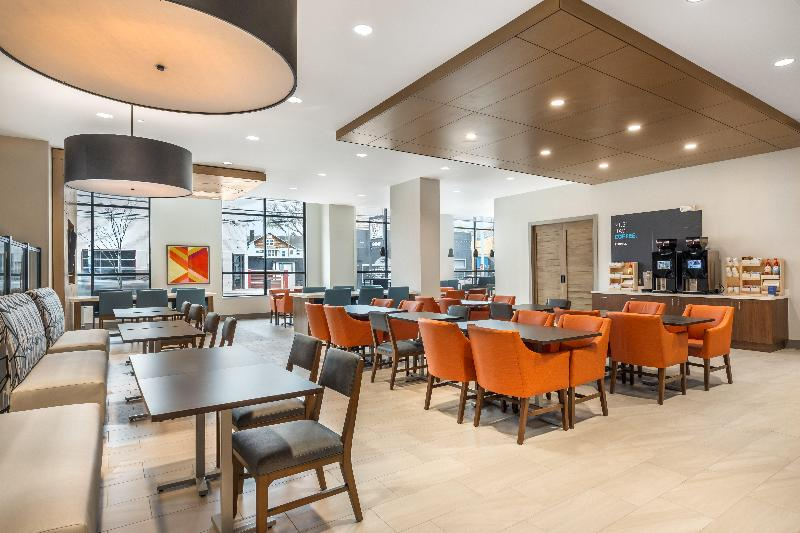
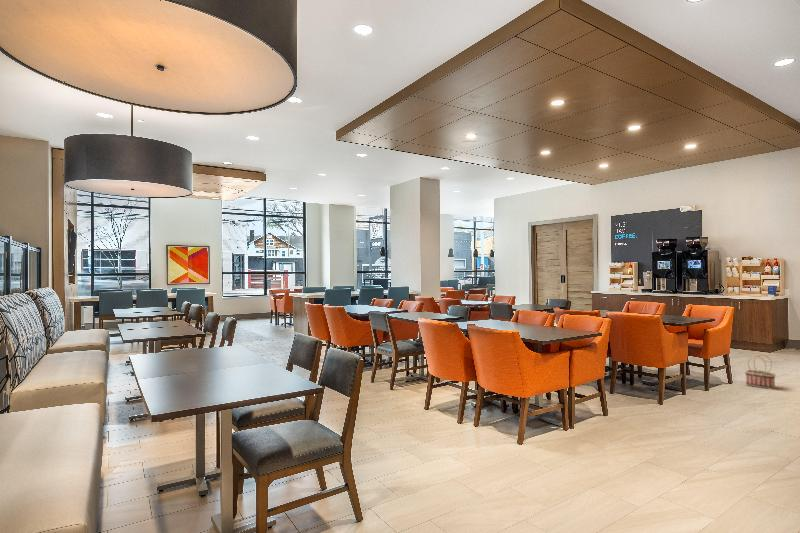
+ basket [744,354,777,390]
